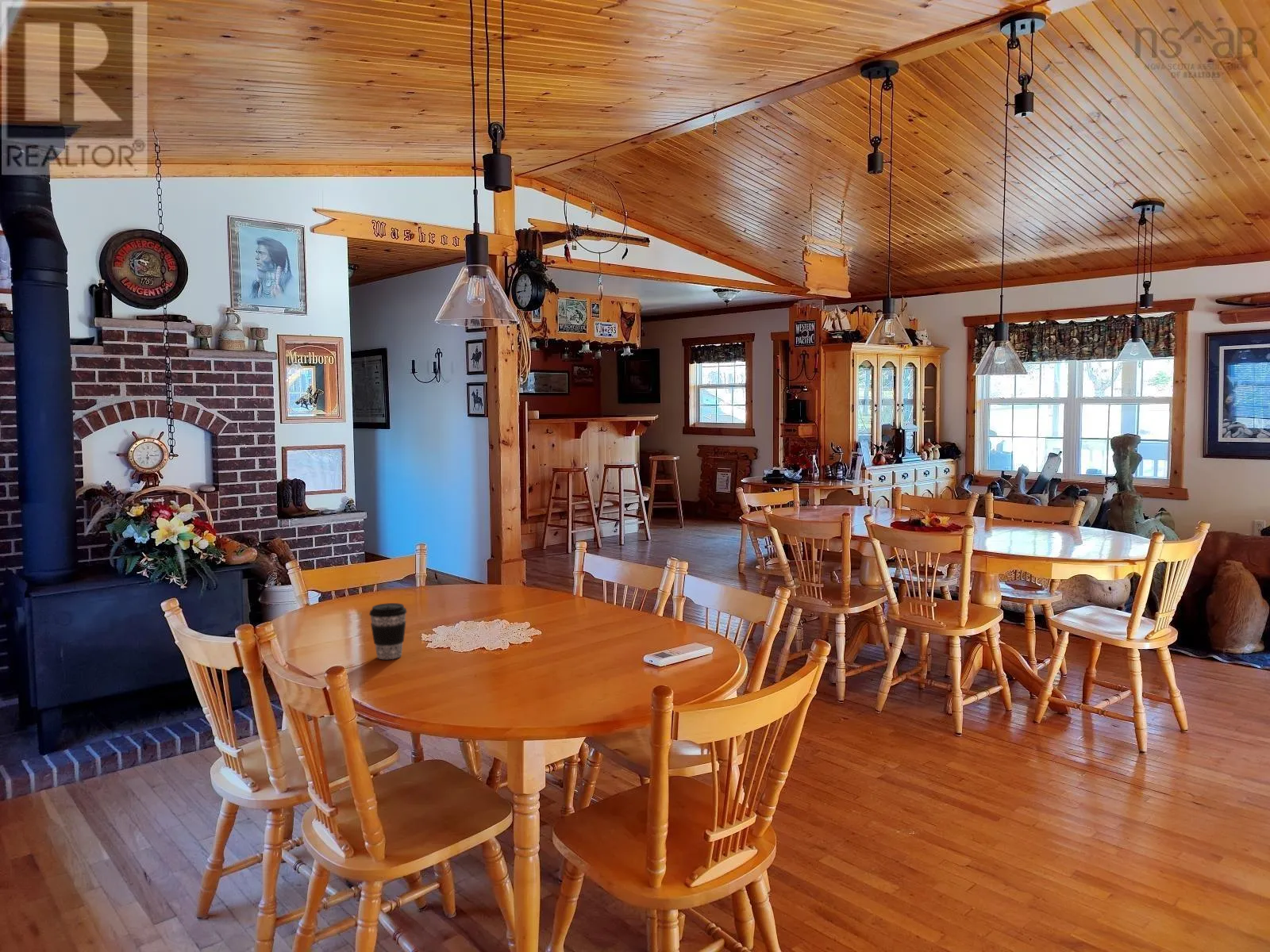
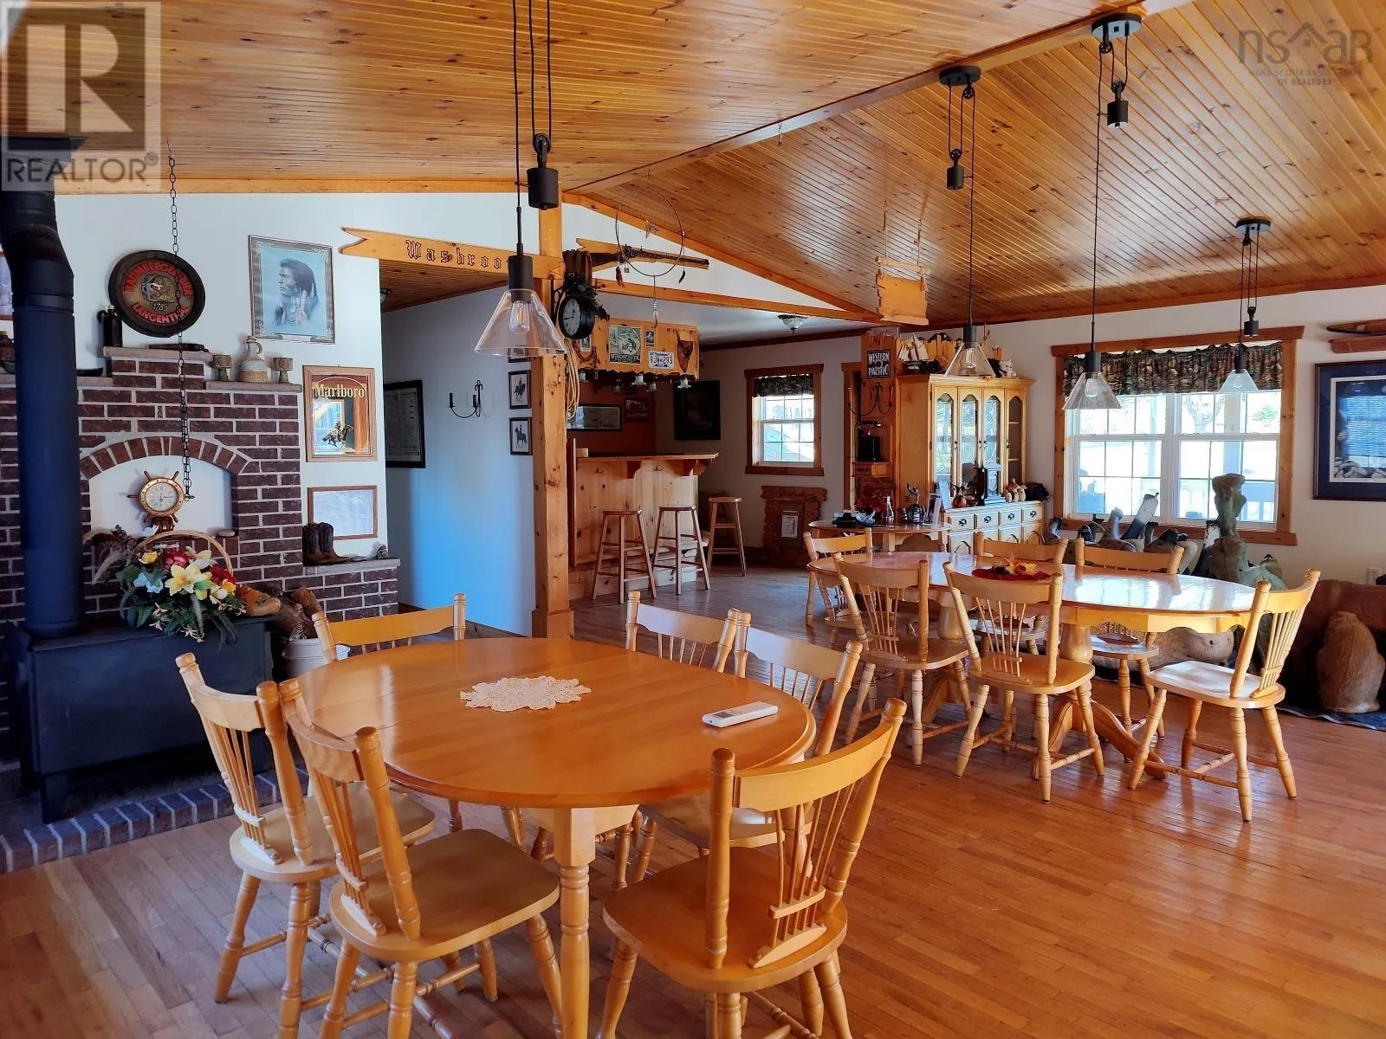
- coffee cup [368,602,408,660]
